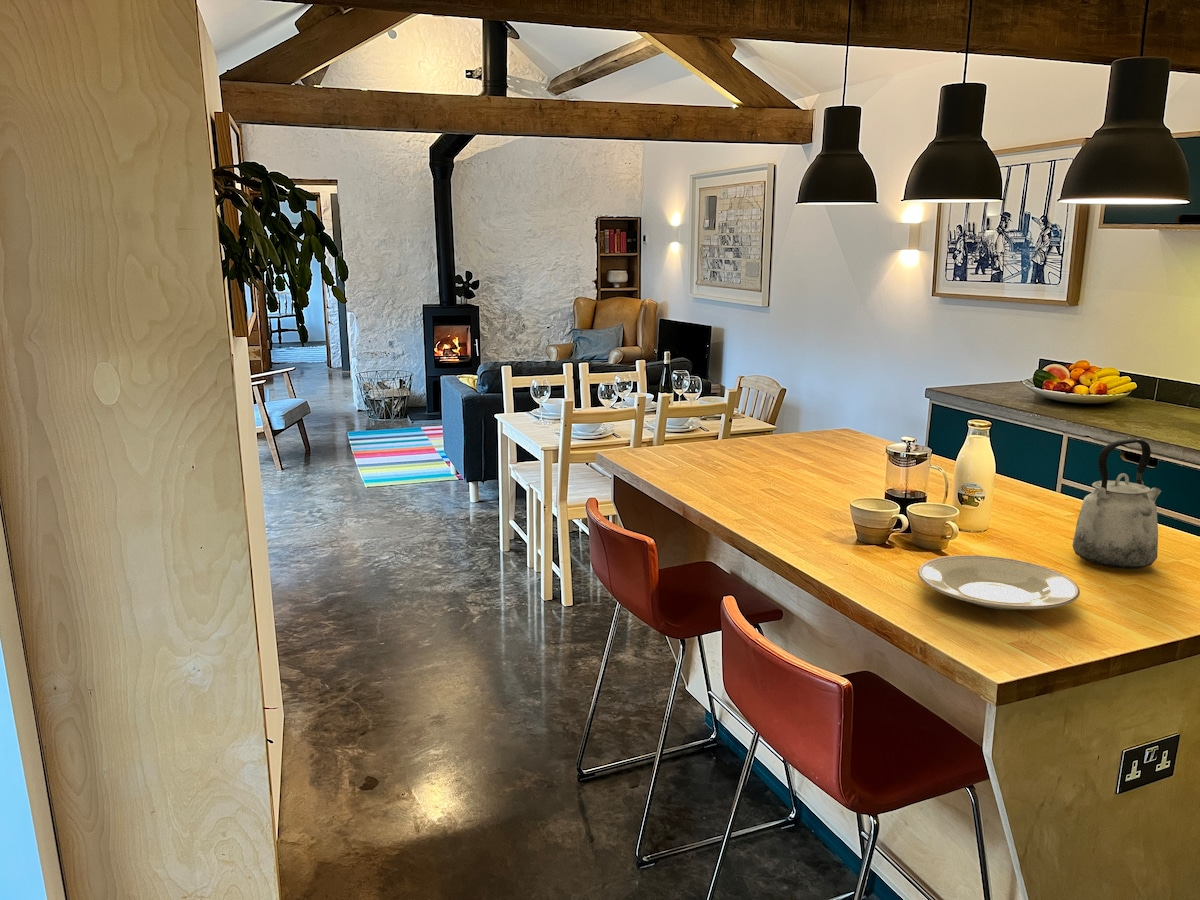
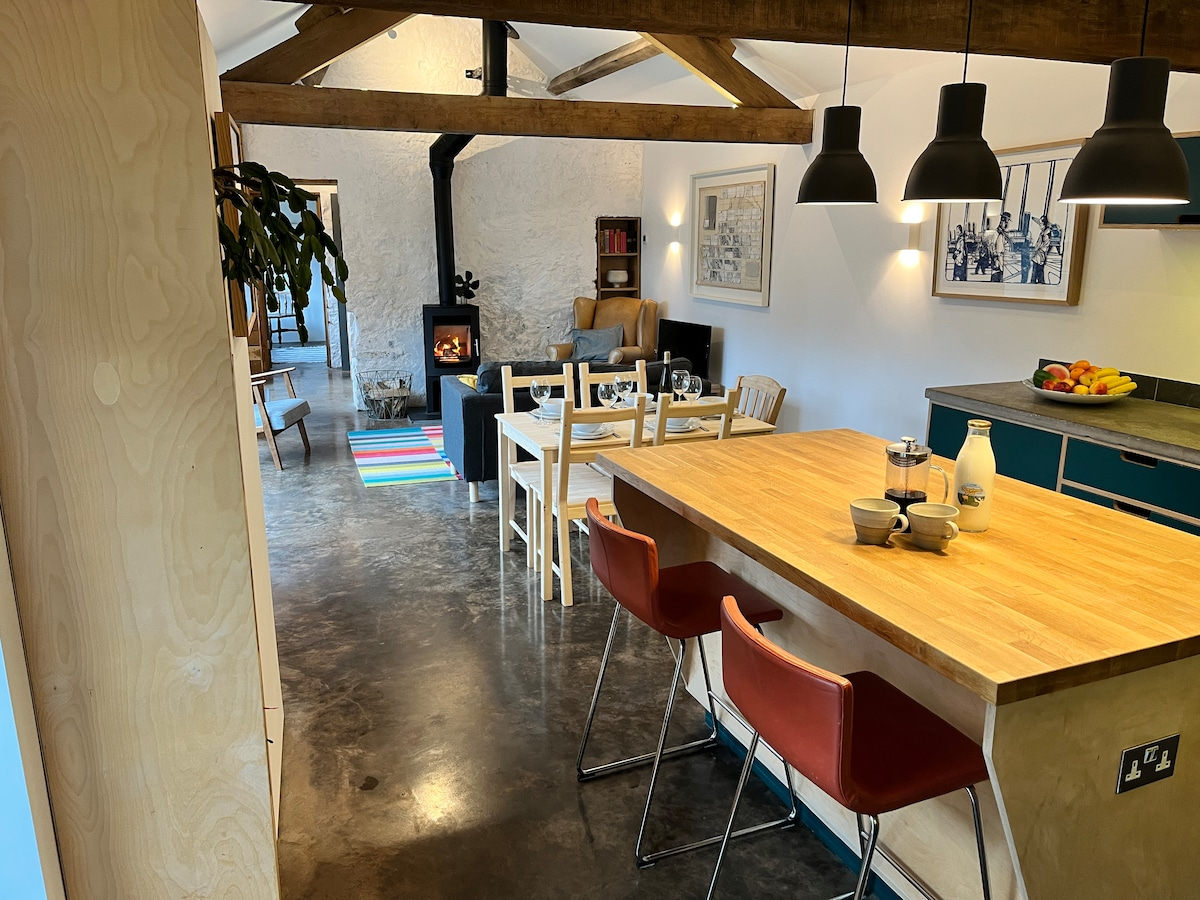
- plate [917,554,1081,611]
- kettle [1071,438,1162,570]
